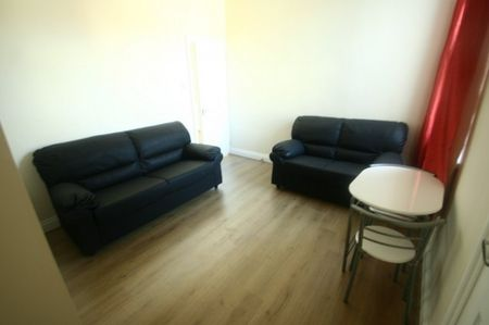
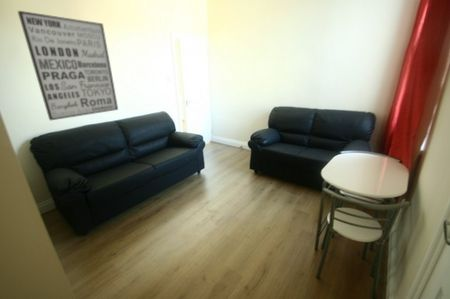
+ wall art [17,10,119,121]
